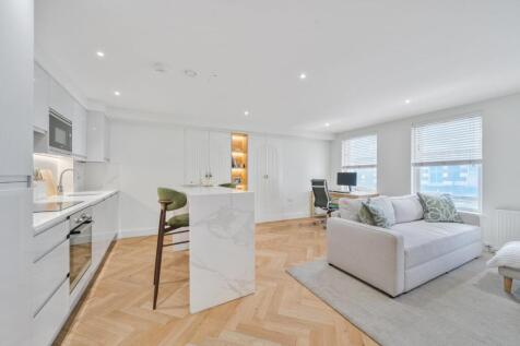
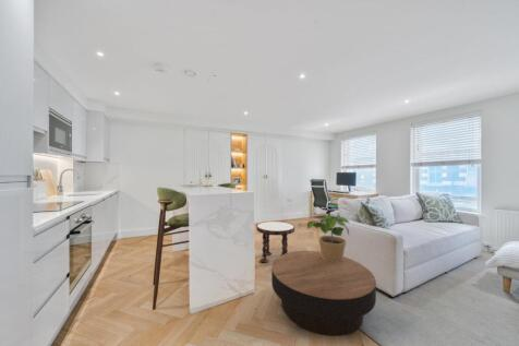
+ potted plant [306,214,350,262]
+ side table [255,220,295,263]
+ coffee table [270,250,377,337]
